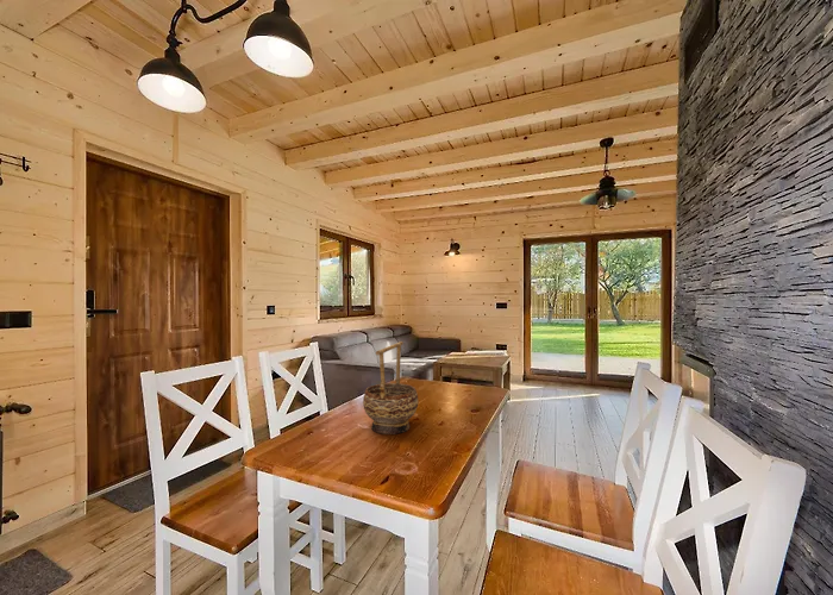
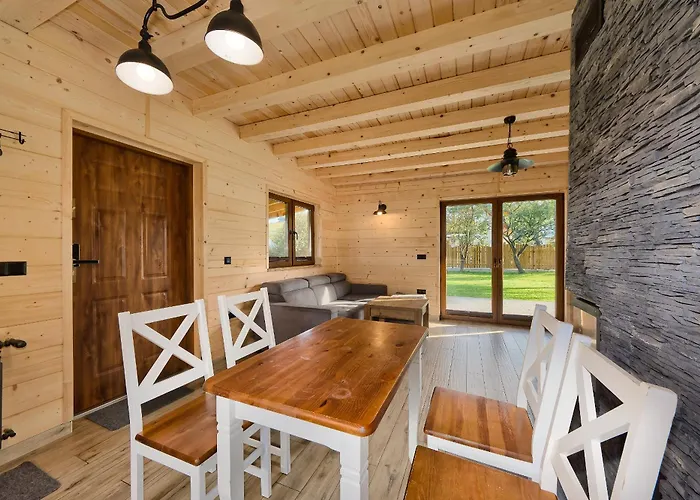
- decorative bowl [362,340,419,436]
